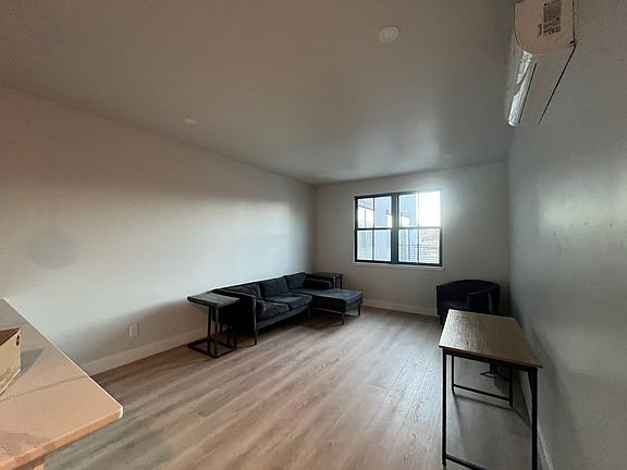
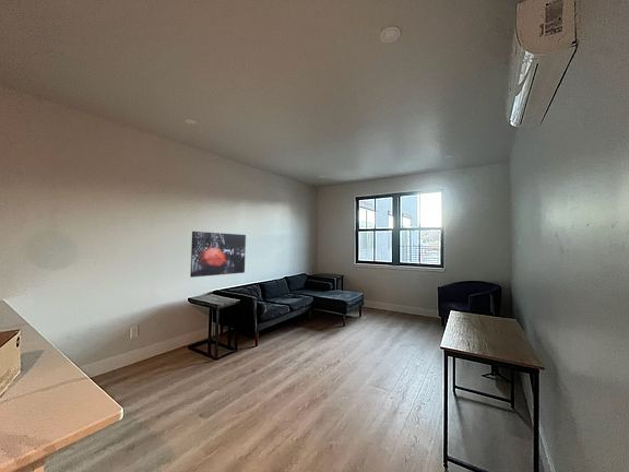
+ wall art [189,231,247,279]
